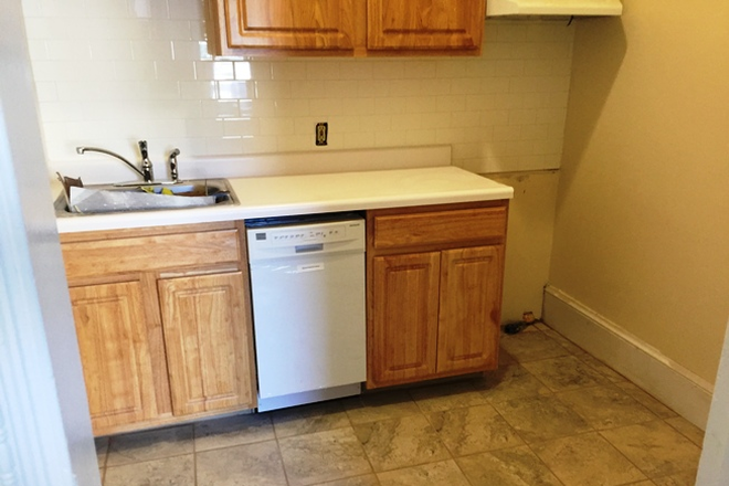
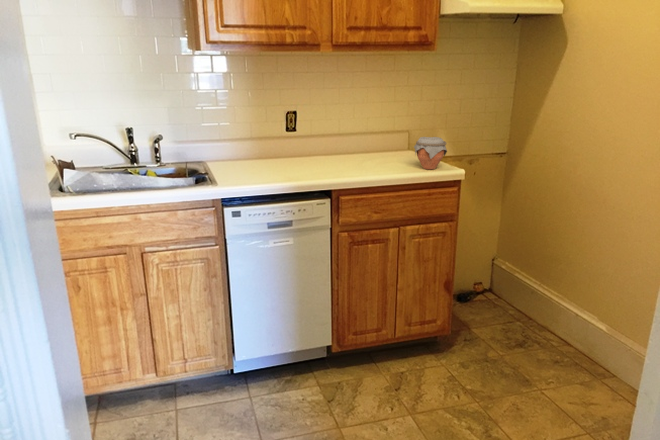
+ jar [413,136,448,171]
